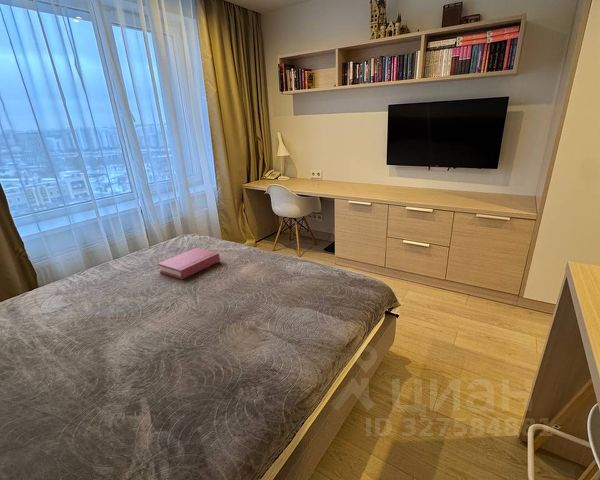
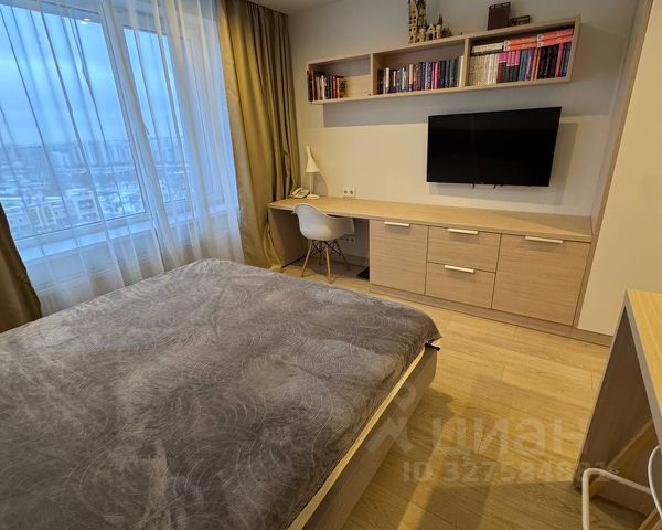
- hardback book [157,247,221,280]
